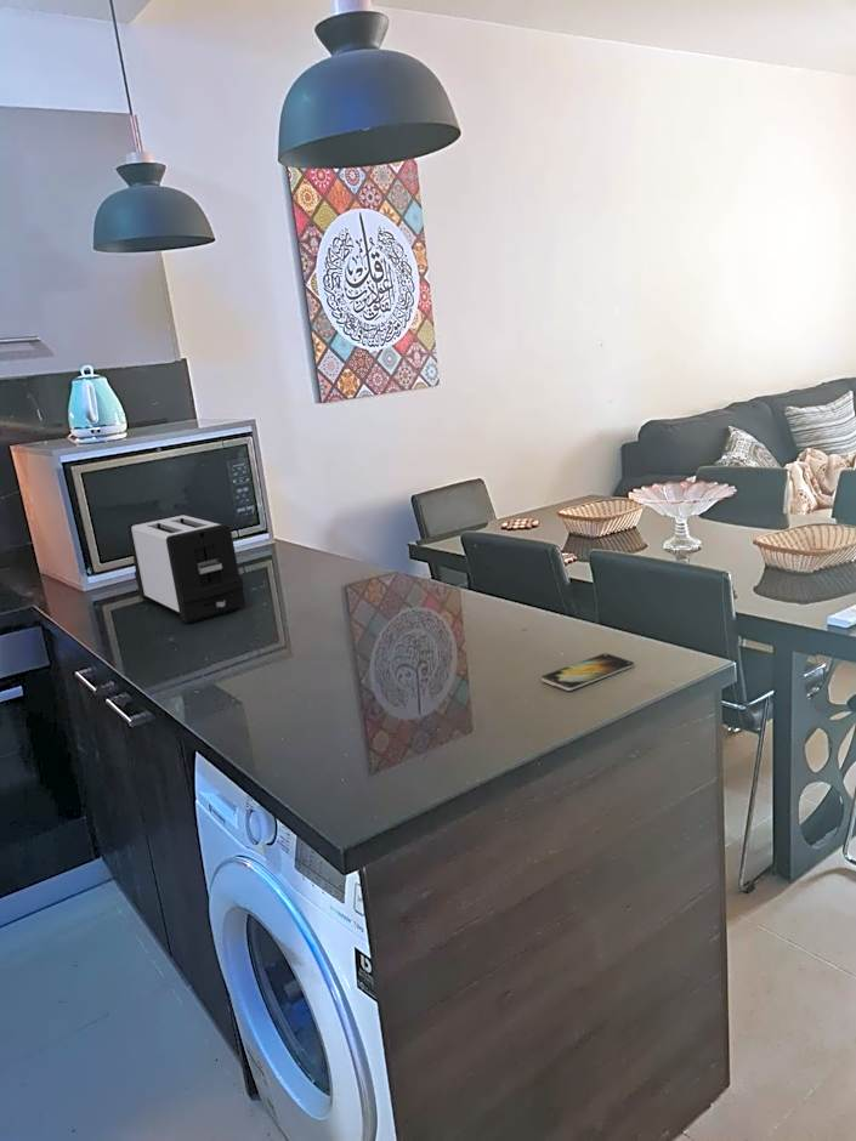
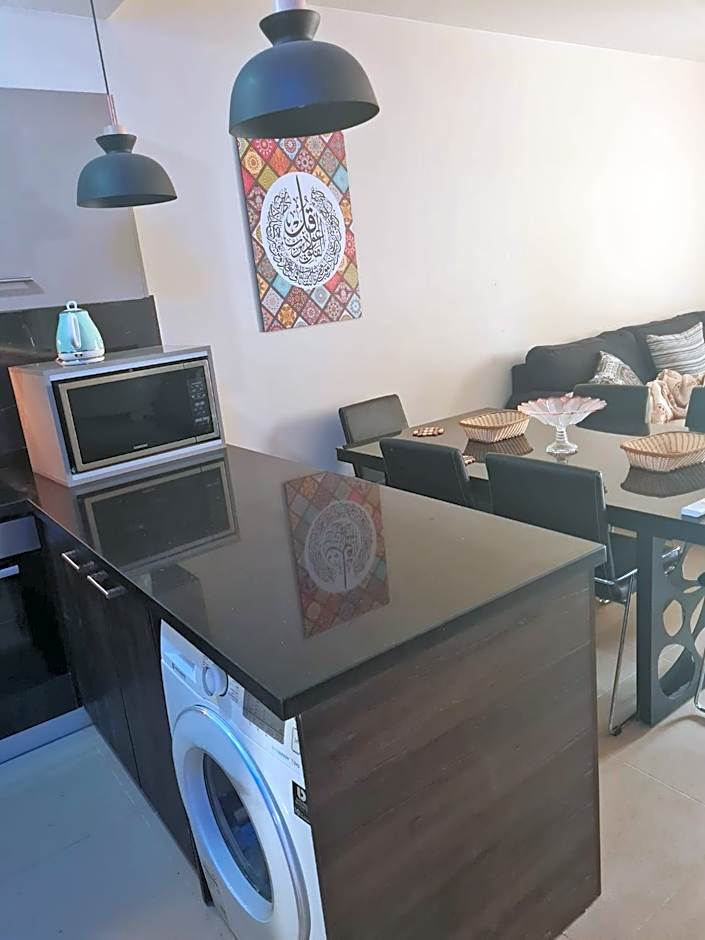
- smartphone [540,652,635,692]
- toaster [126,512,246,624]
